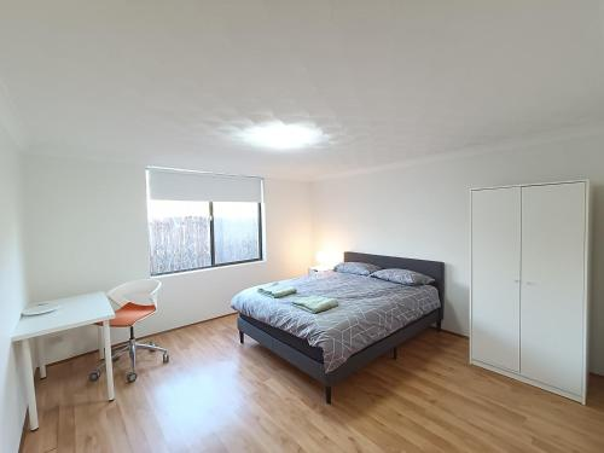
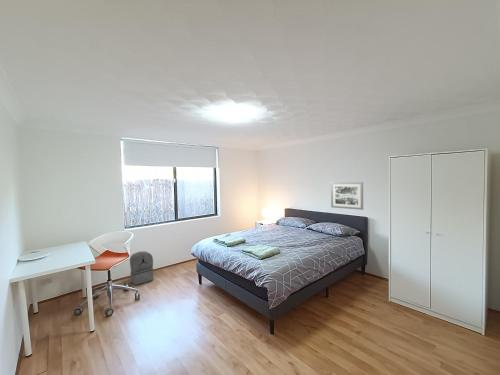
+ wall art [330,181,364,211]
+ backpack [129,250,155,286]
